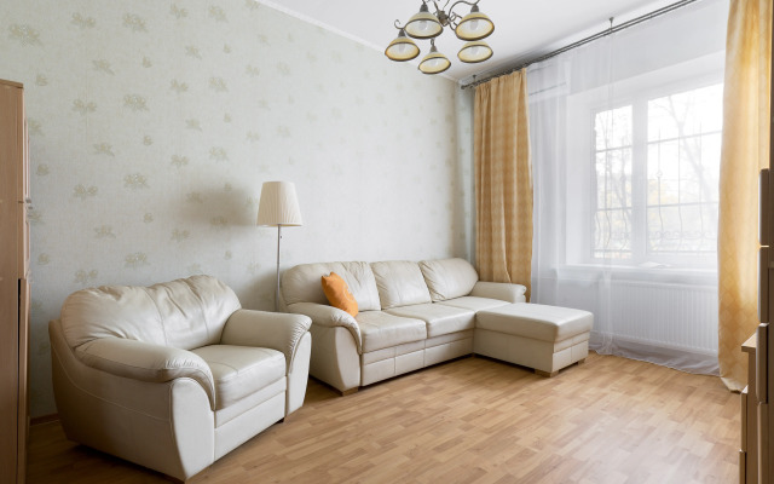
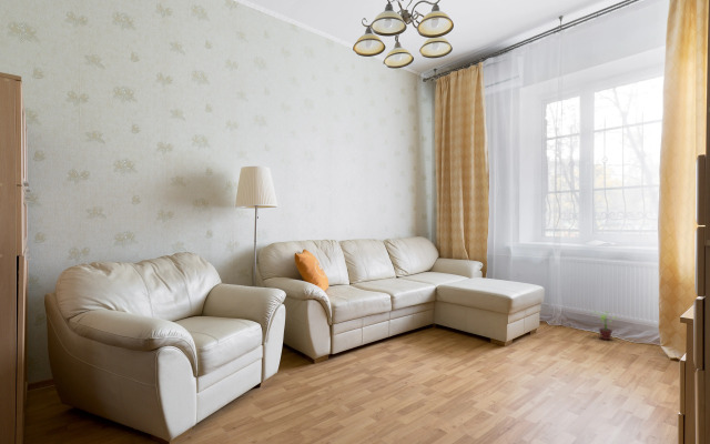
+ potted plant [591,311,621,341]
